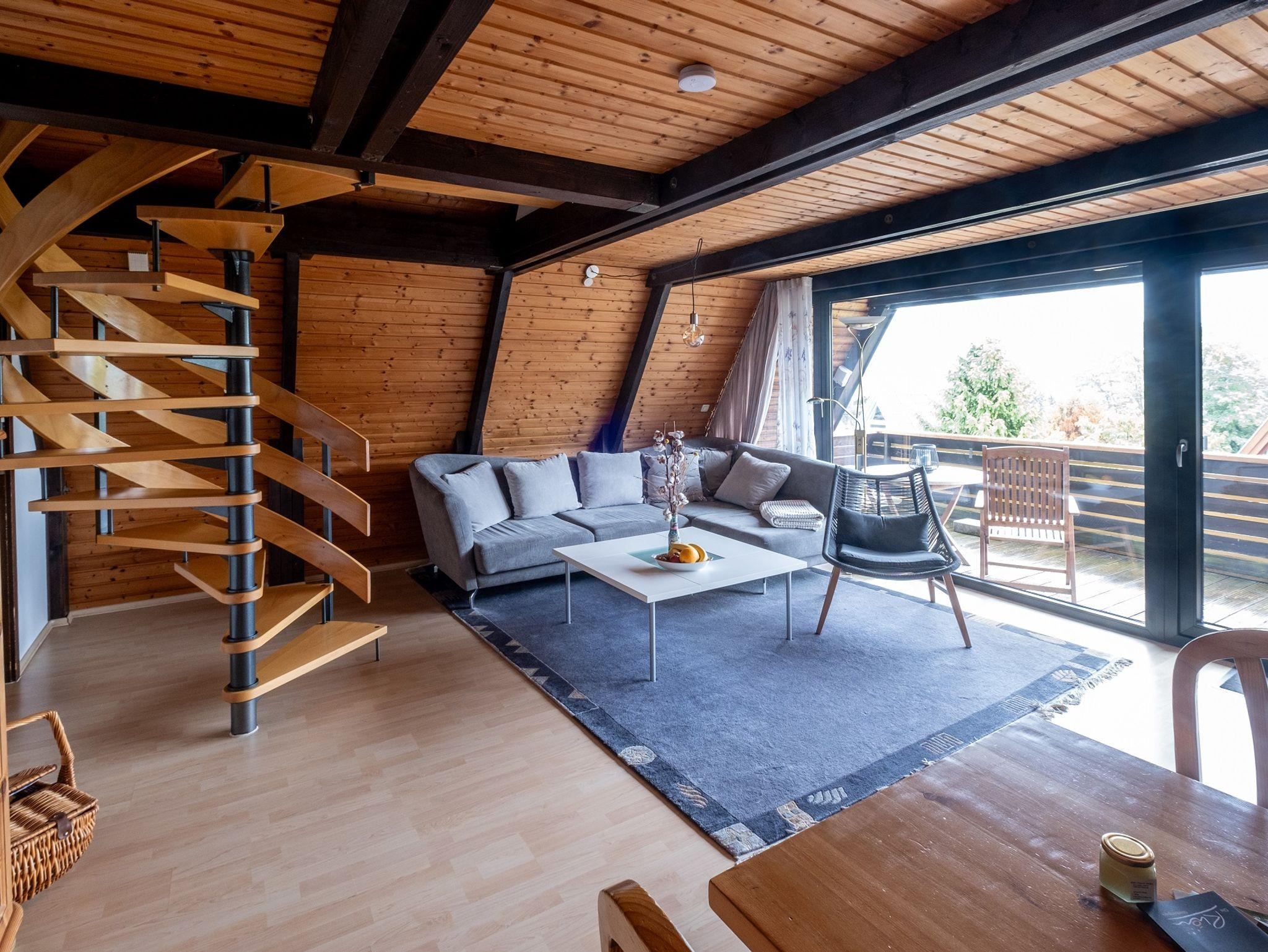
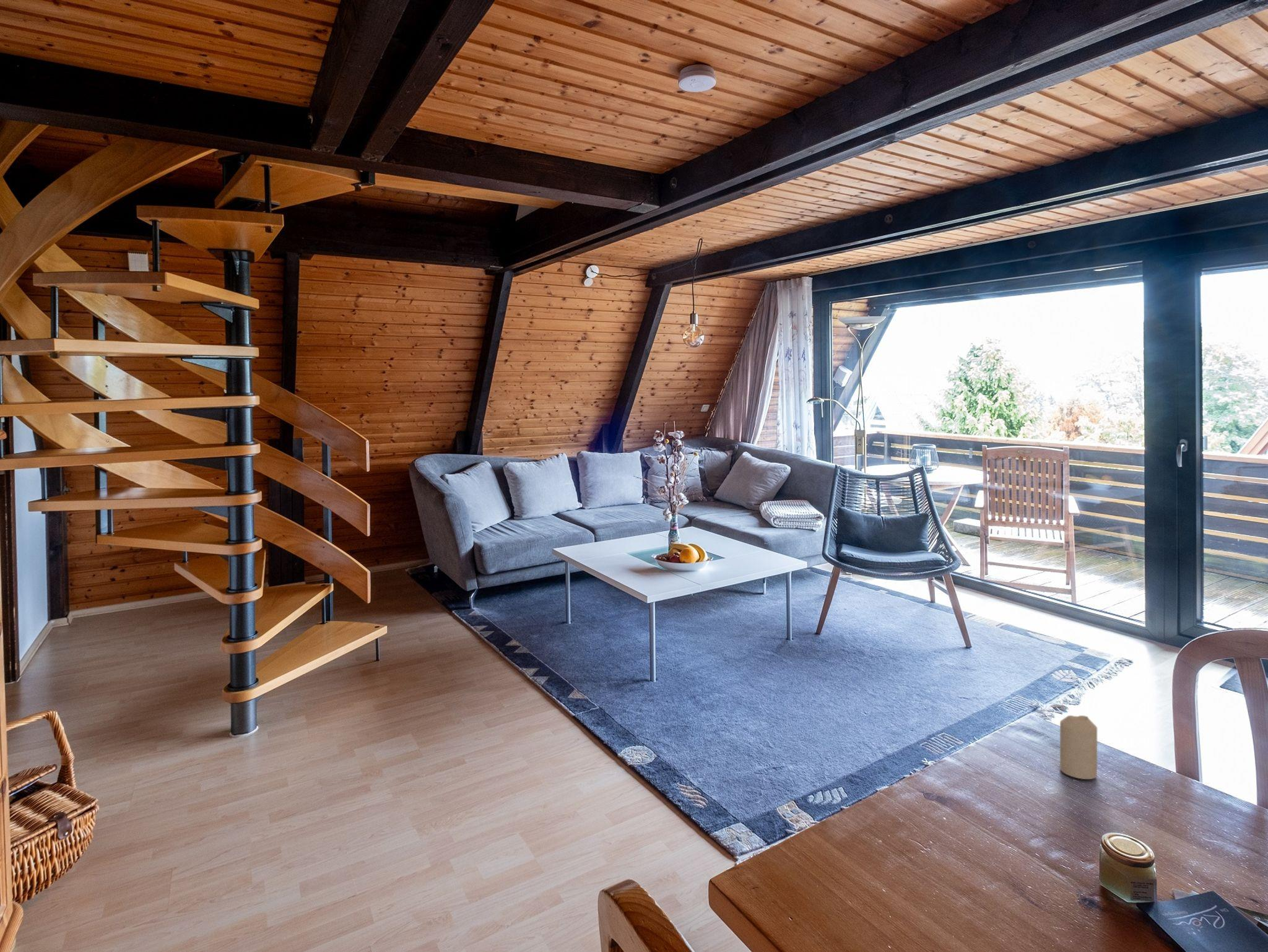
+ candle [1059,715,1098,780]
